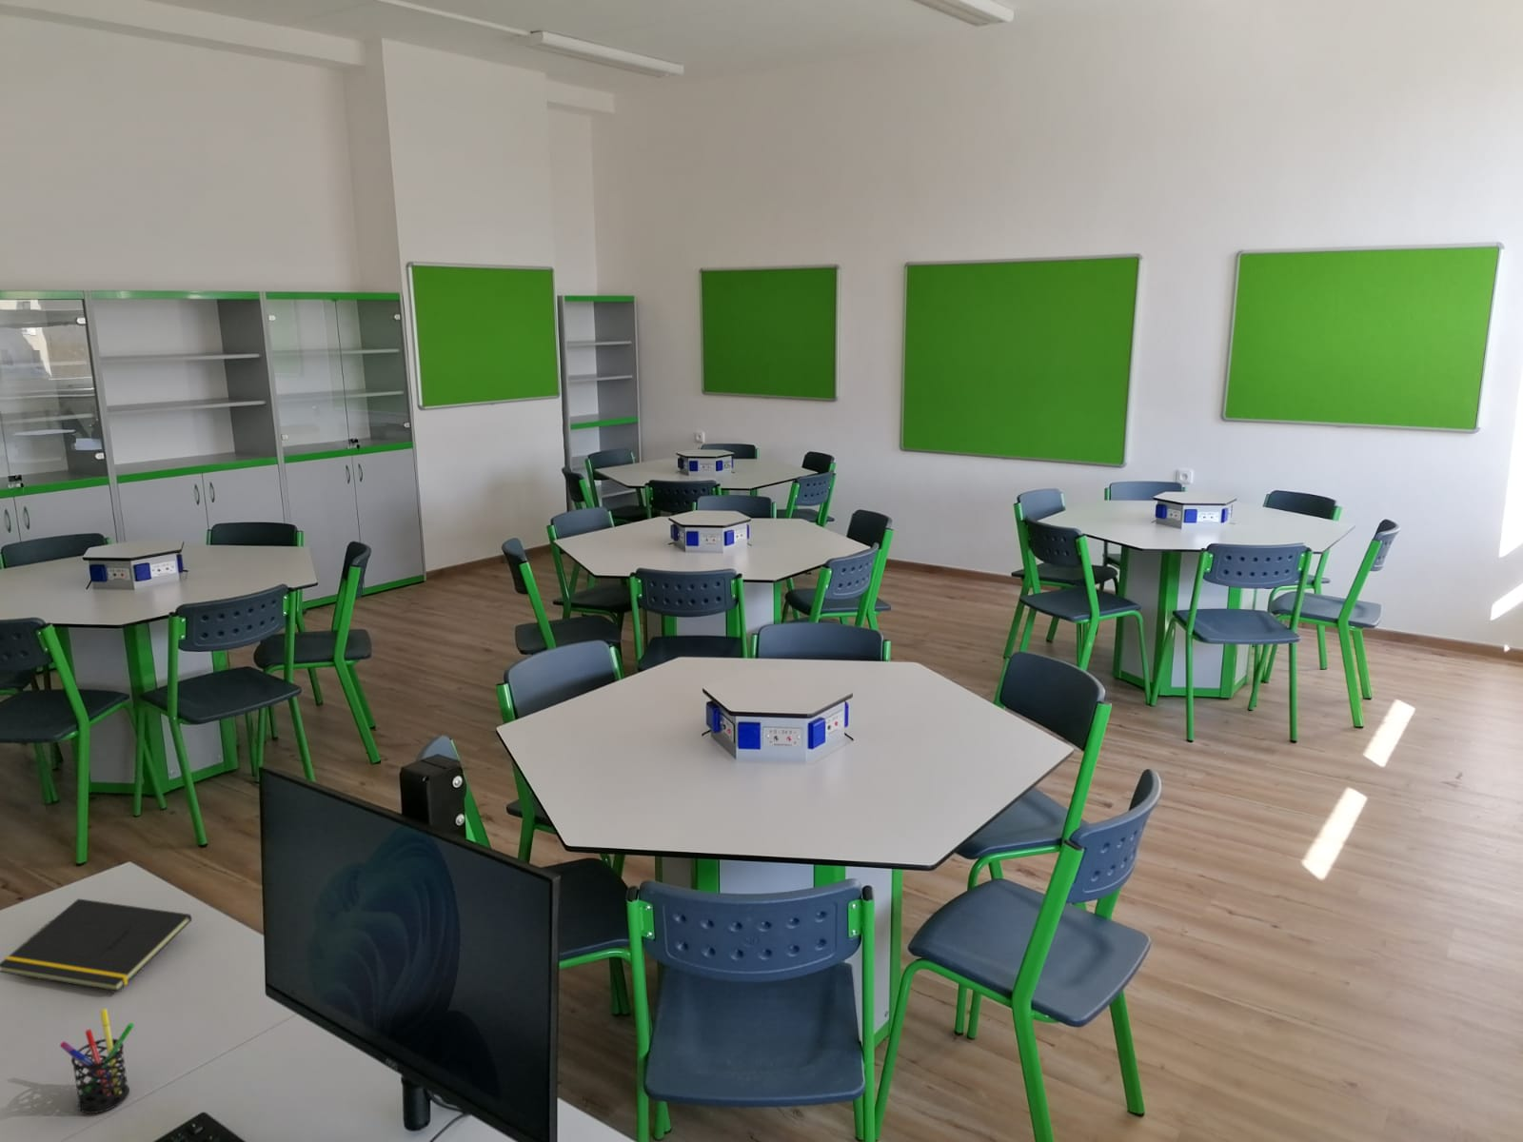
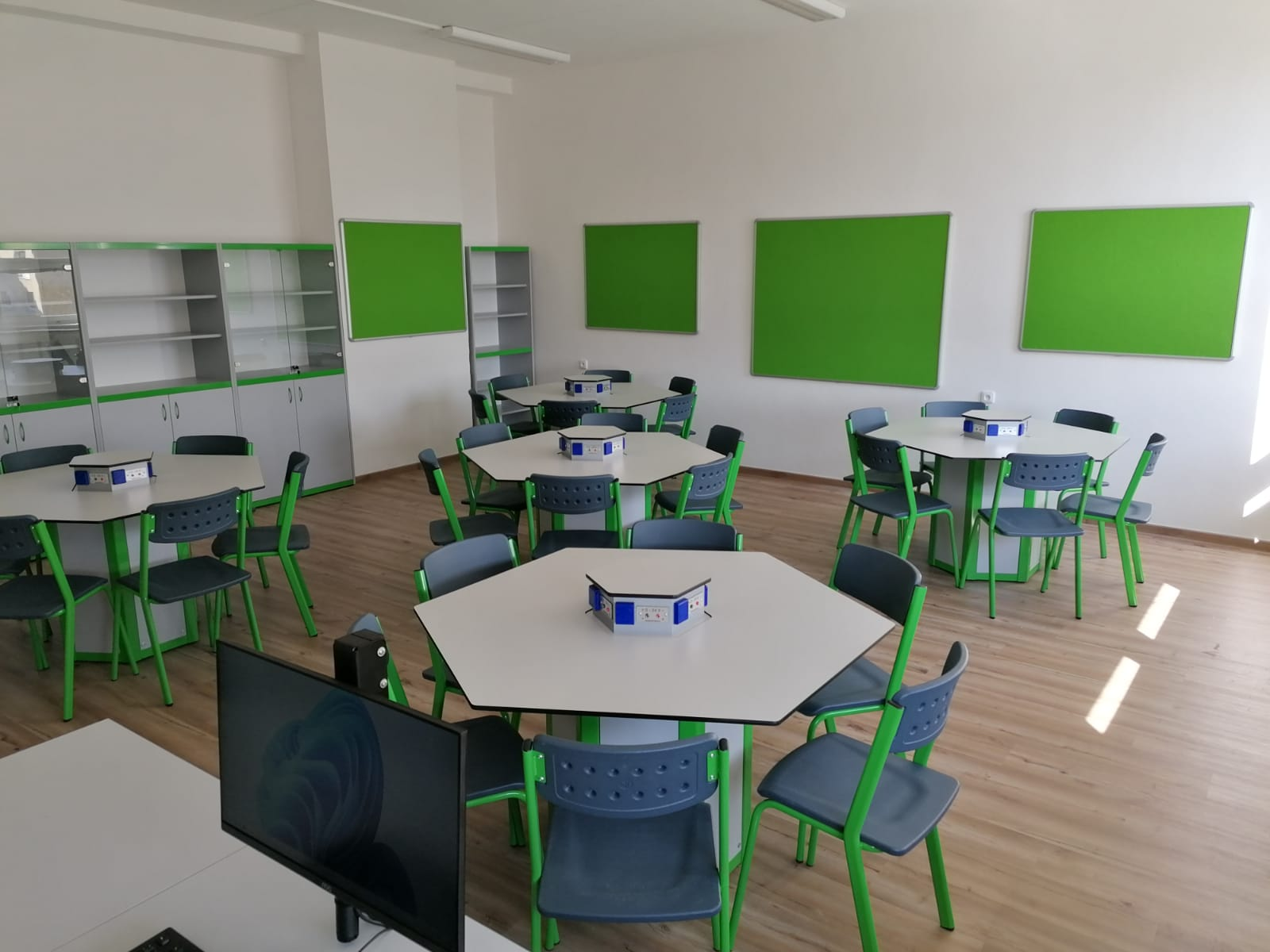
- notepad [0,897,193,992]
- pen holder [59,1008,136,1114]
